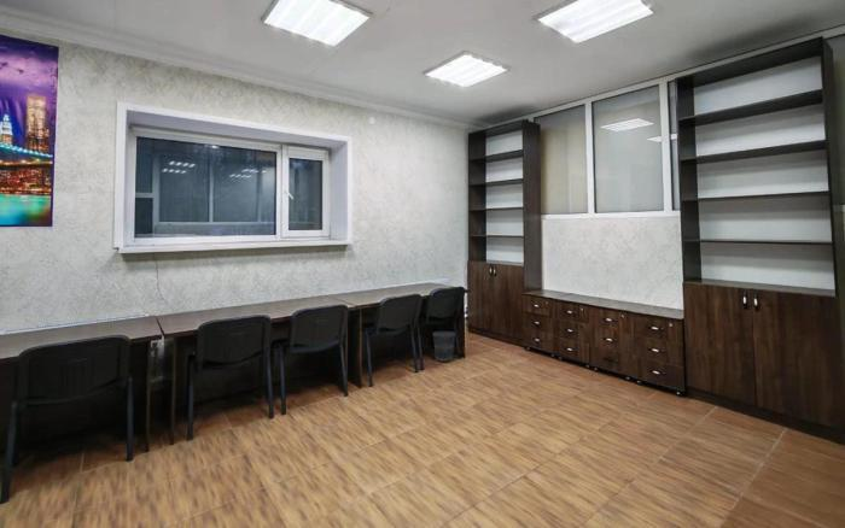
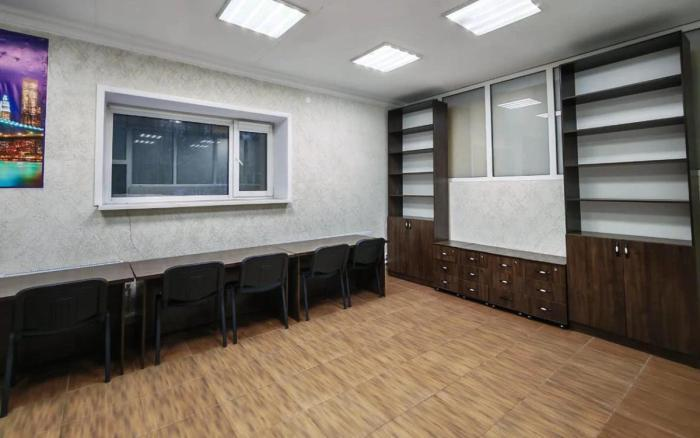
- wastebasket [432,330,456,363]
